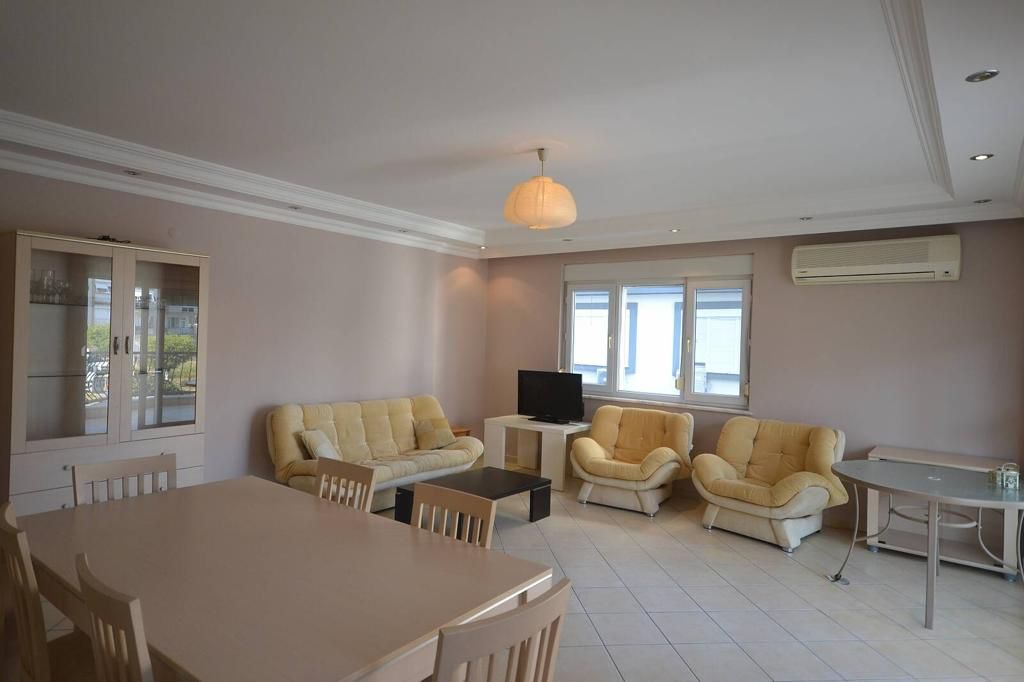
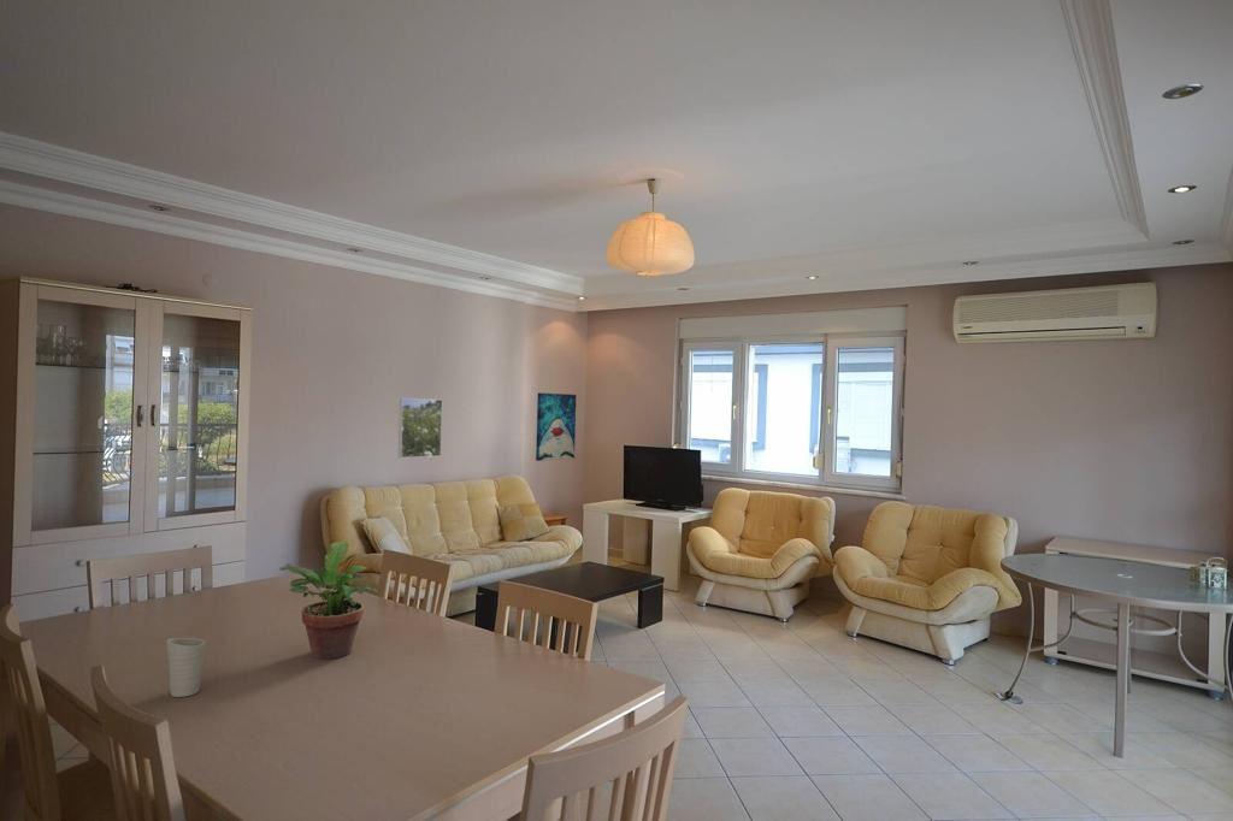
+ wall art [535,391,578,462]
+ potted plant [278,541,378,660]
+ cup [165,637,206,698]
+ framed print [397,397,443,459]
